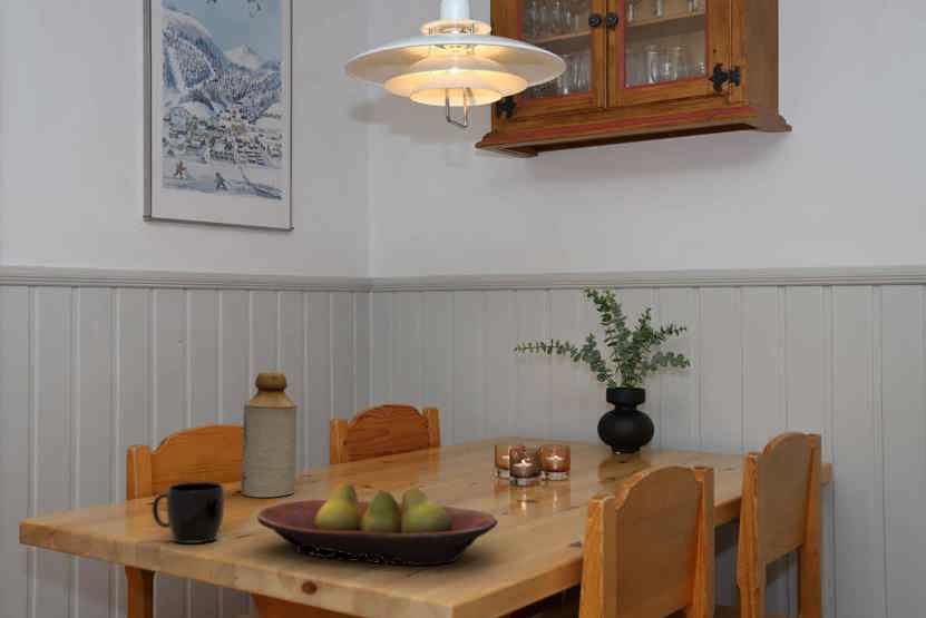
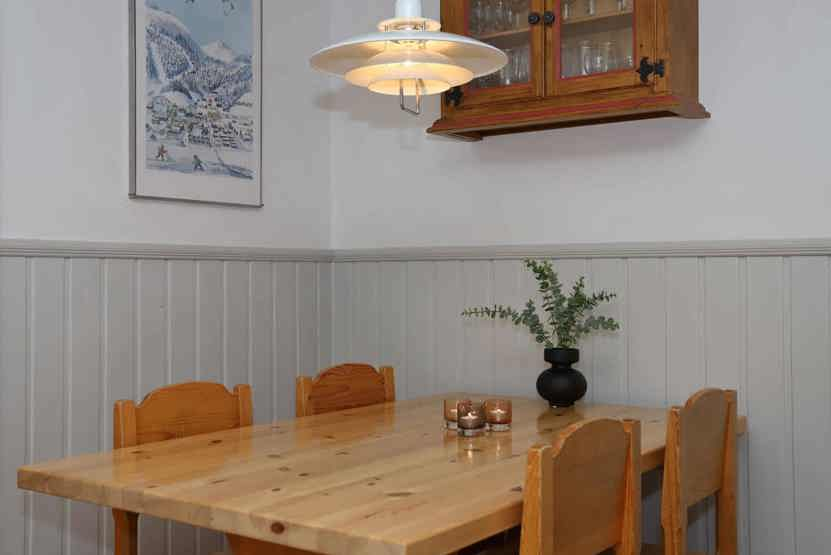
- mug [152,481,226,545]
- fruit bowl [256,481,499,566]
- bottle [240,371,299,498]
